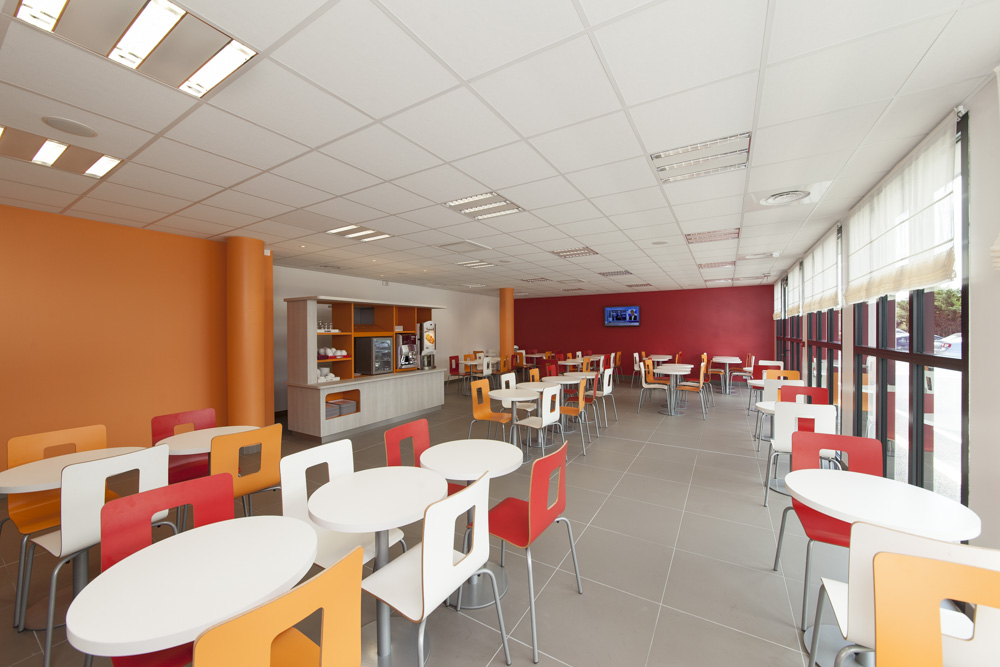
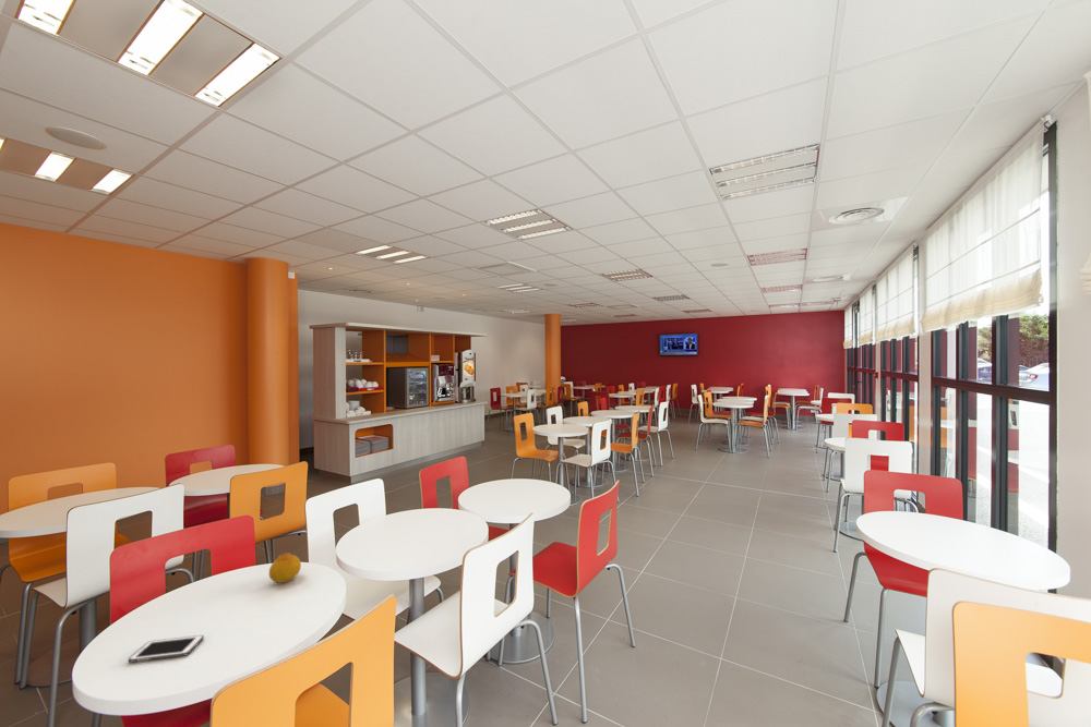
+ cell phone [128,634,205,664]
+ fruit [268,552,302,584]
